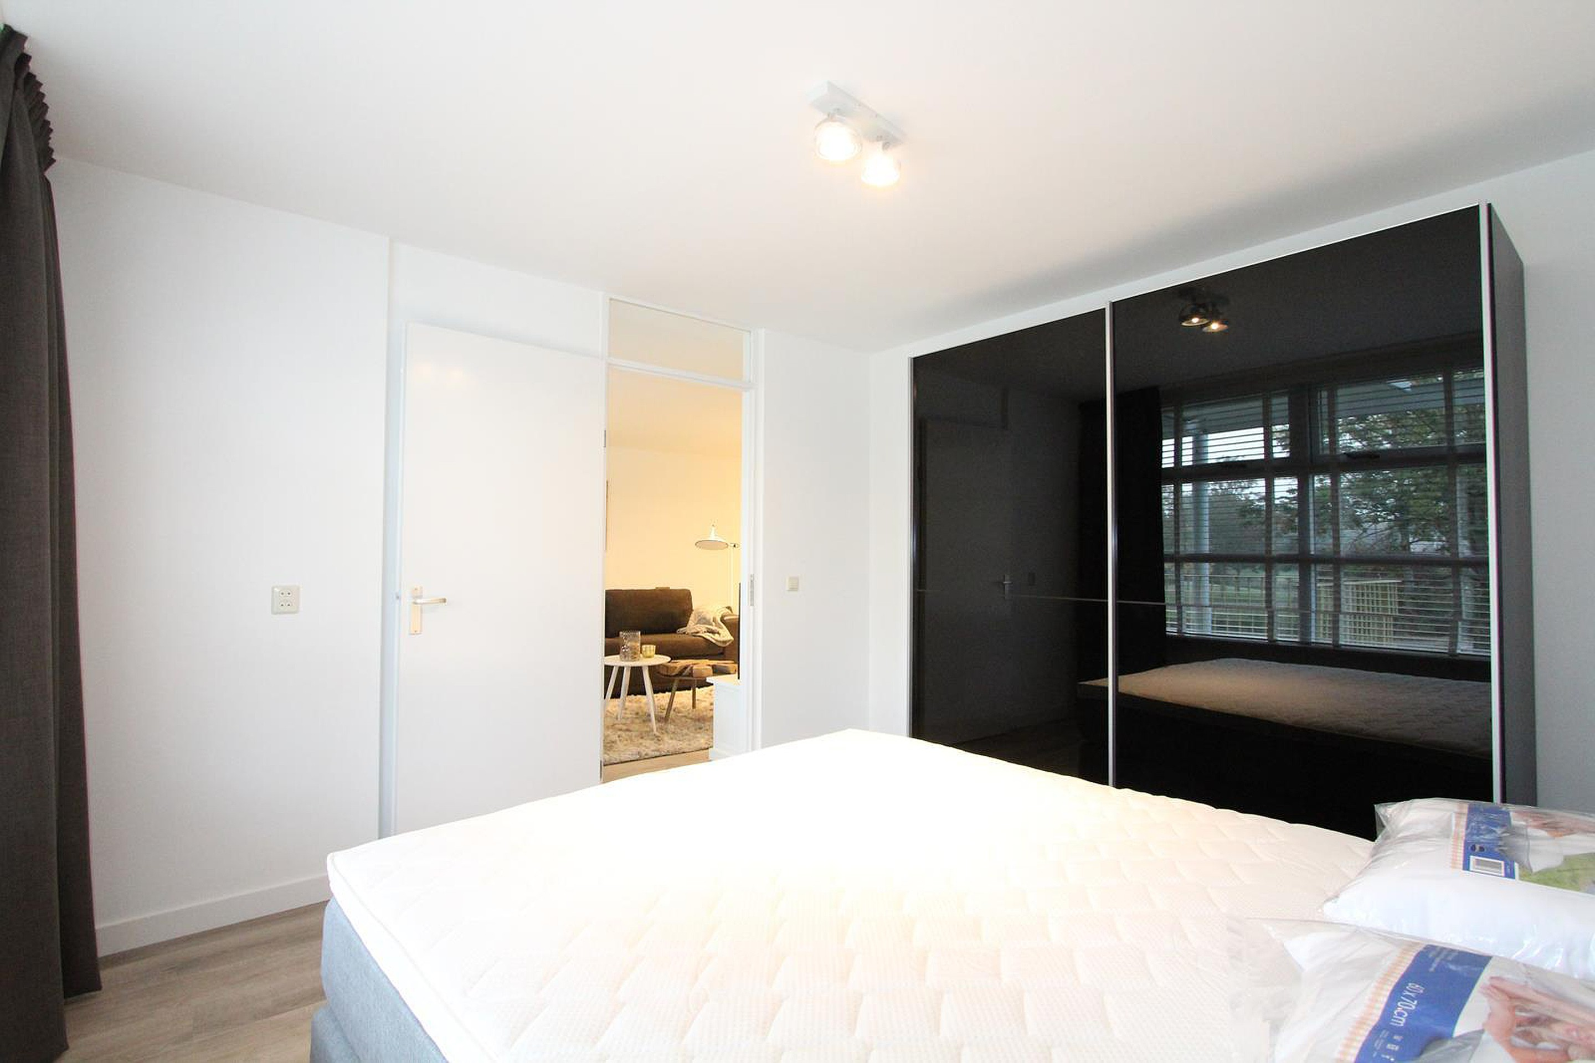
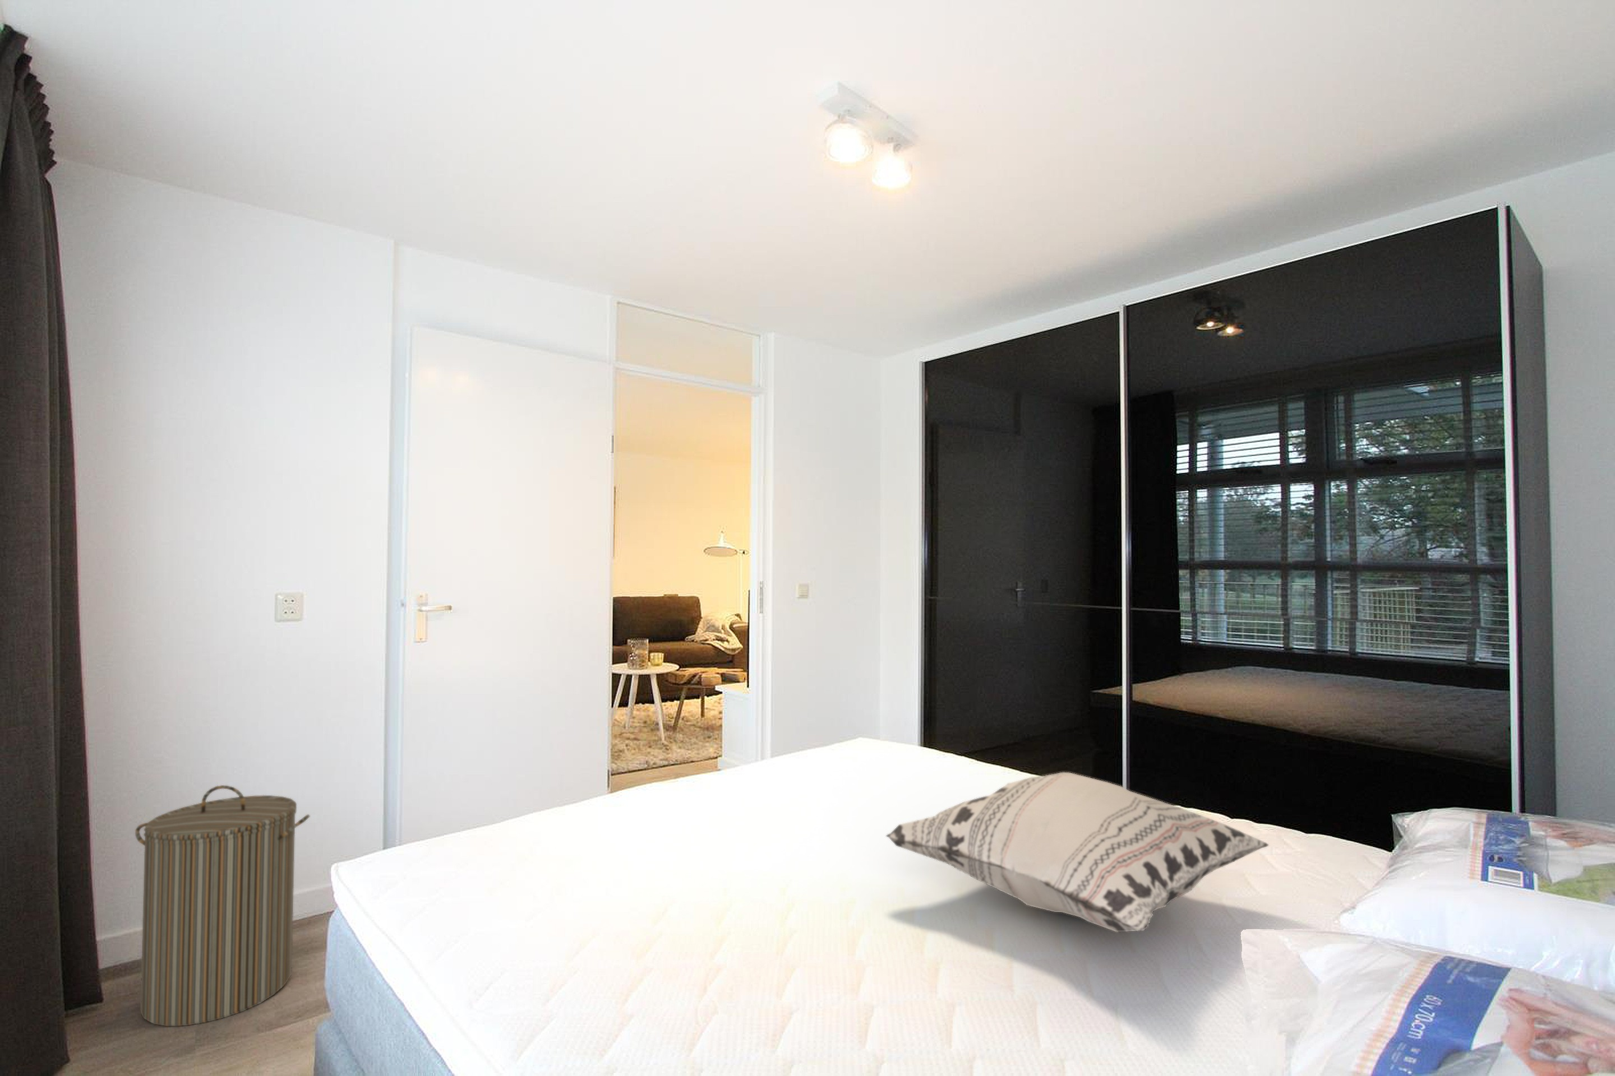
+ decorative pillow [886,772,1270,933]
+ laundry hamper [135,784,310,1027]
